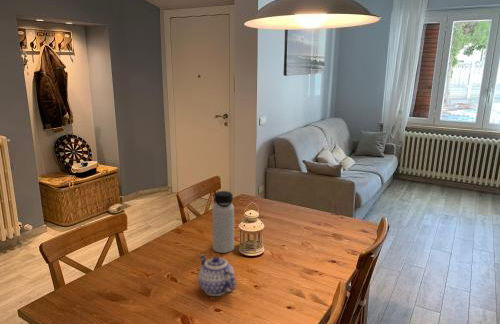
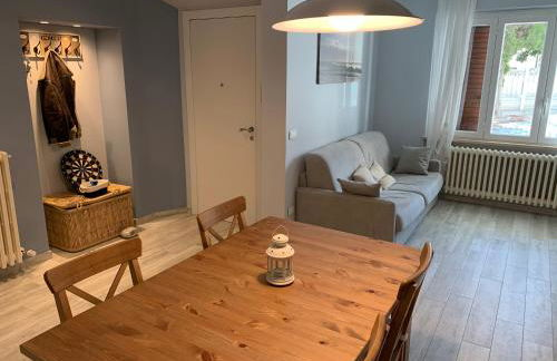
- teapot [197,254,237,297]
- water bottle [211,190,235,254]
